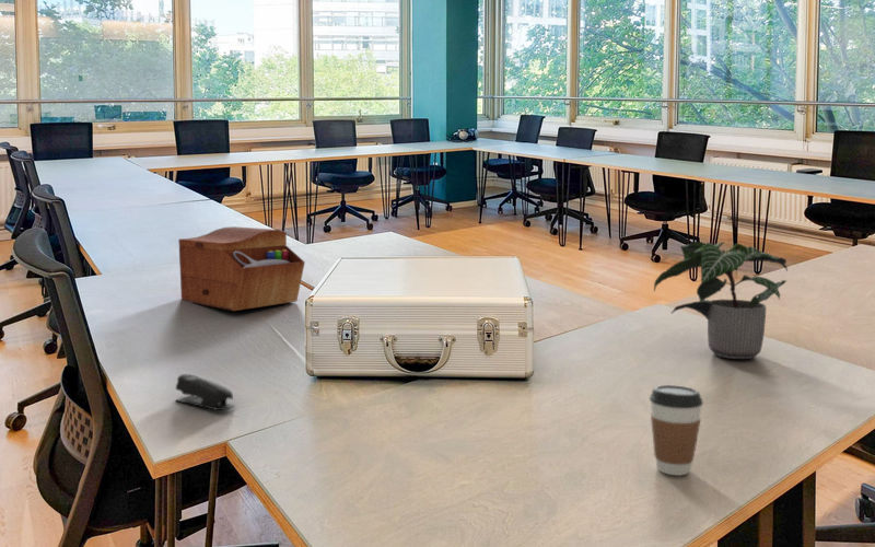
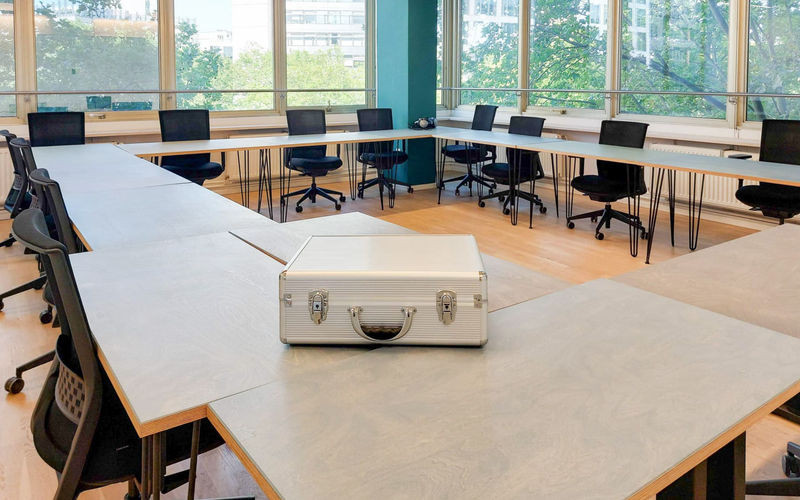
- potted plant [653,241,789,360]
- coffee cup [649,384,704,477]
- sewing box [177,225,306,312]
- stapler [175,373,236,411]
